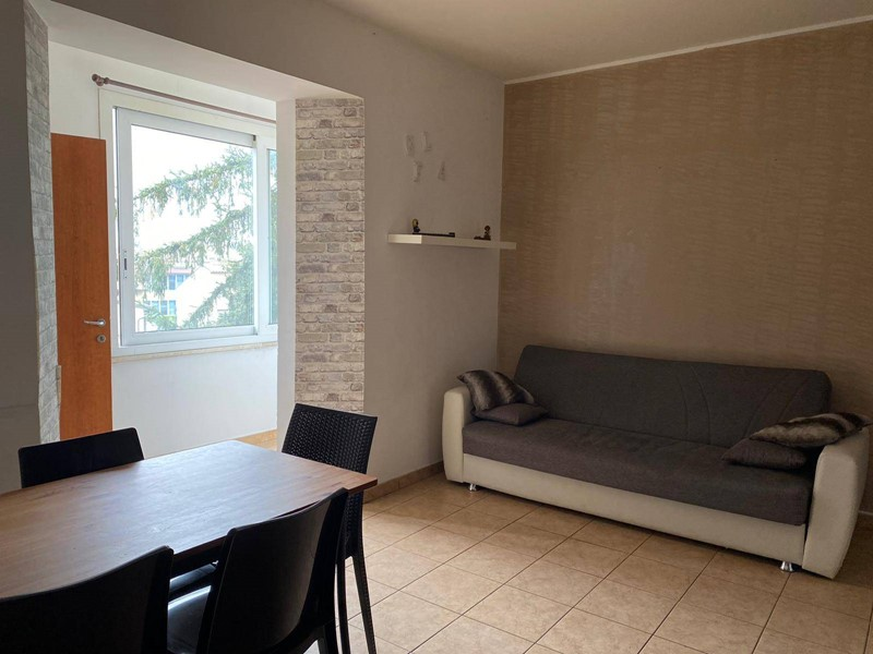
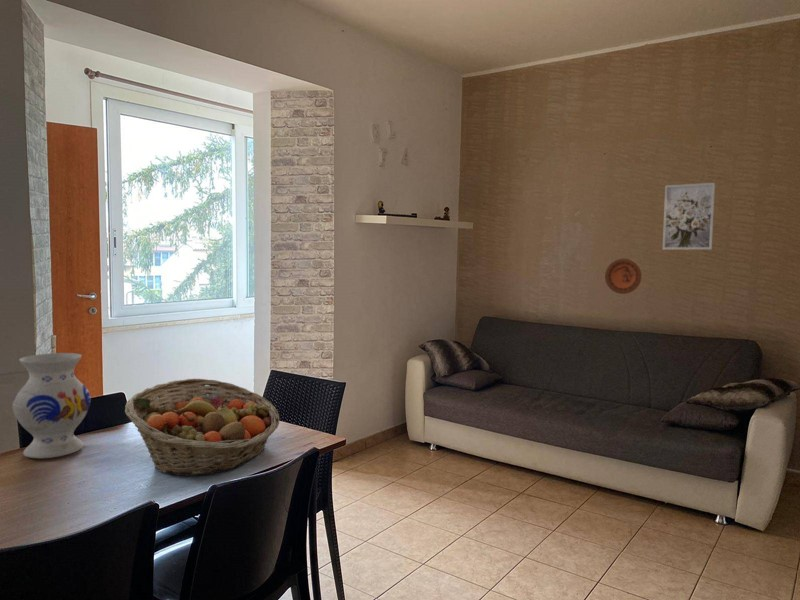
+ vase [11,352,92,459]
+ fruit basket [124,378,281,477]
+ decorative plate [604,258,643,295]
+ wall art [662,182,716,250]
